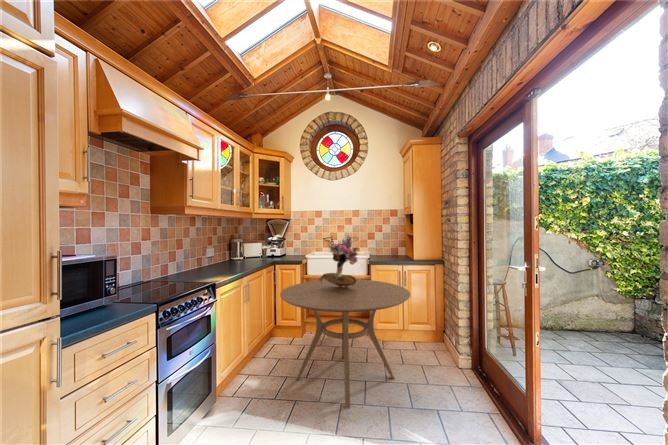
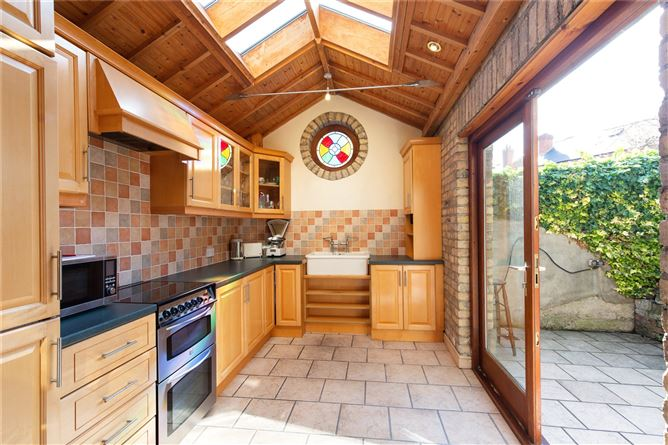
- dining table [279,278,411,410]
- bouquet [317,236,359,287]
